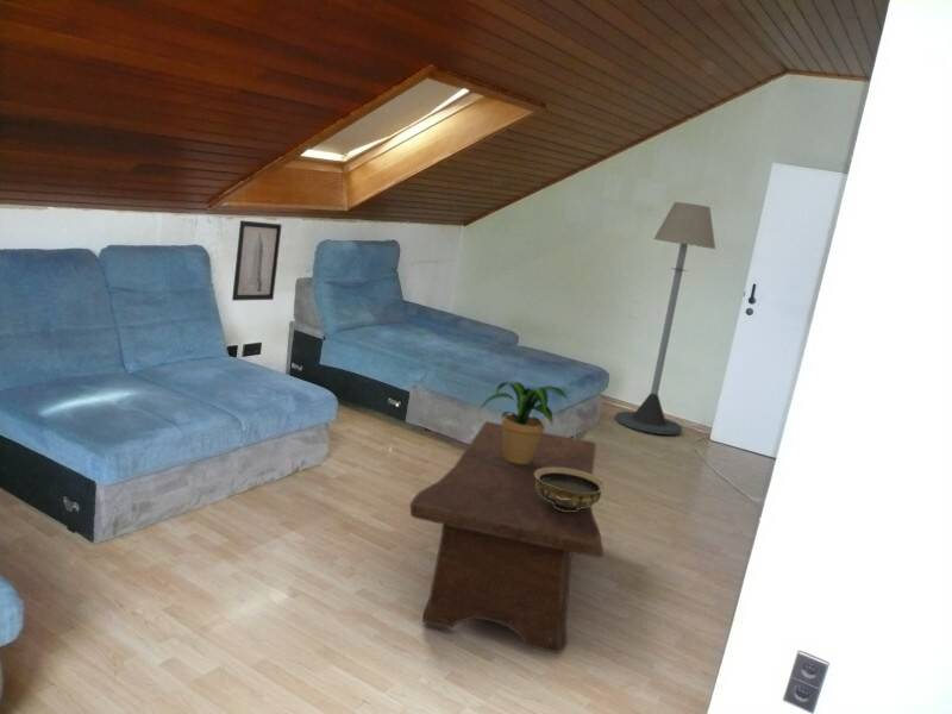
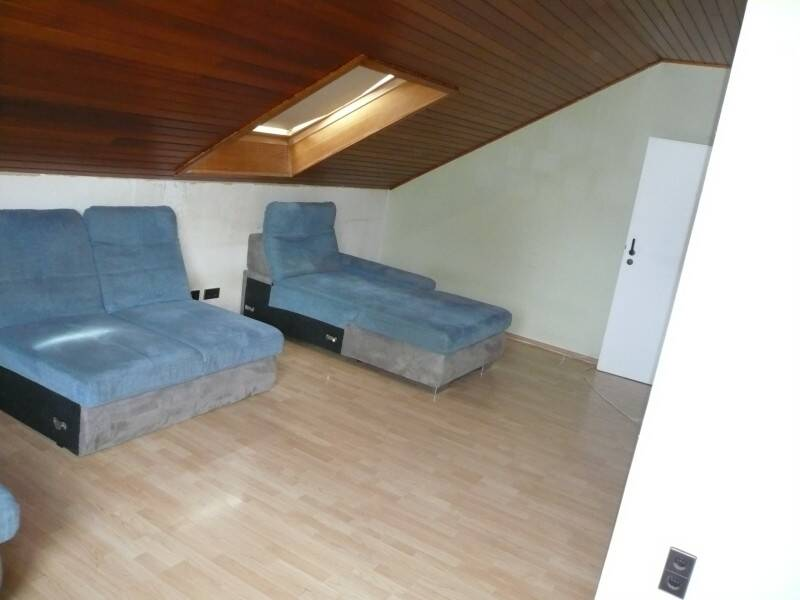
- potted plant [480,381,574,464]
- ceramic bowl [534,468,607,511]
- floor lamp [614,201,716,436]
- wall art [231,219,283,302]
- coffee table [409,420,605,654]
